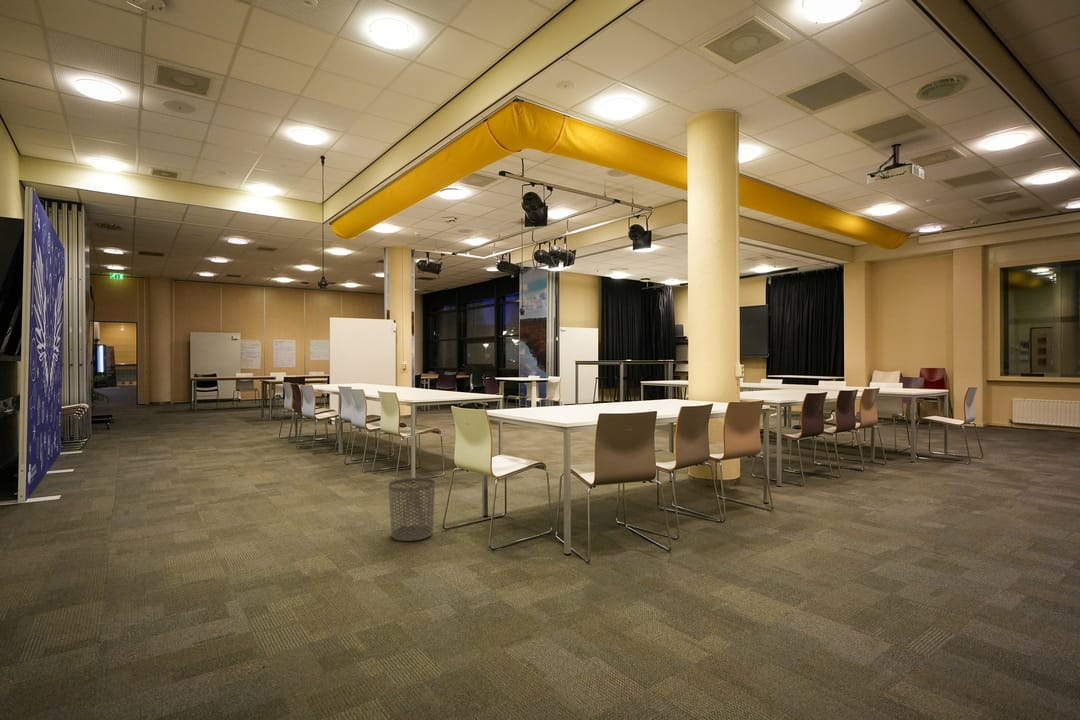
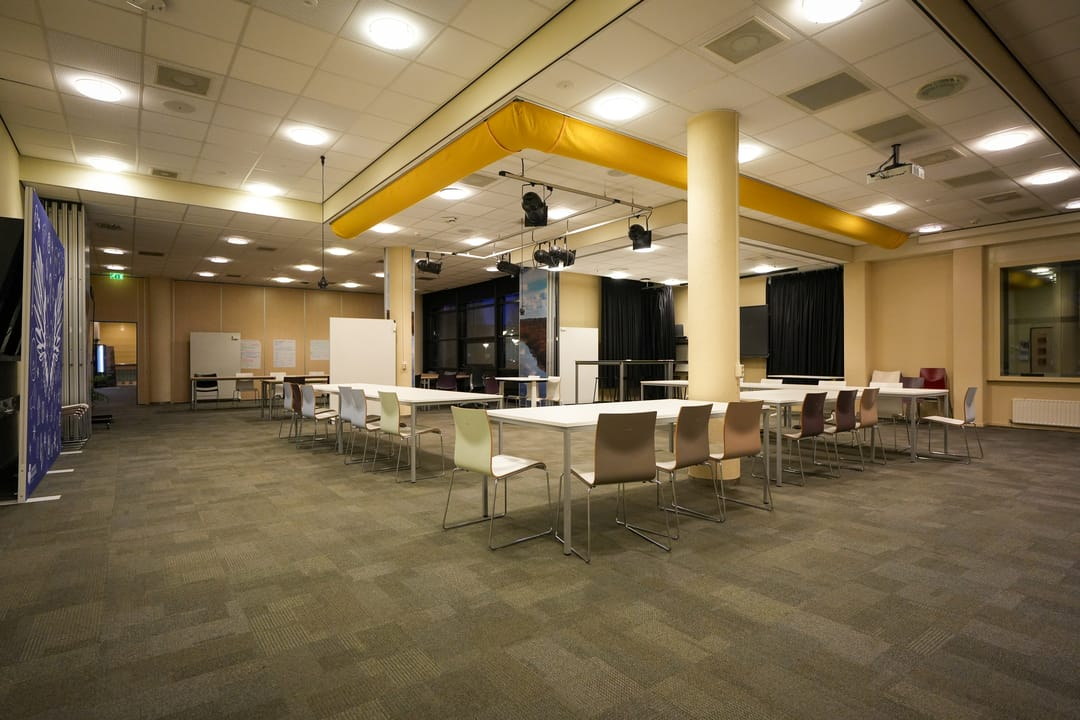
- waste bin [388,477,436,542]
